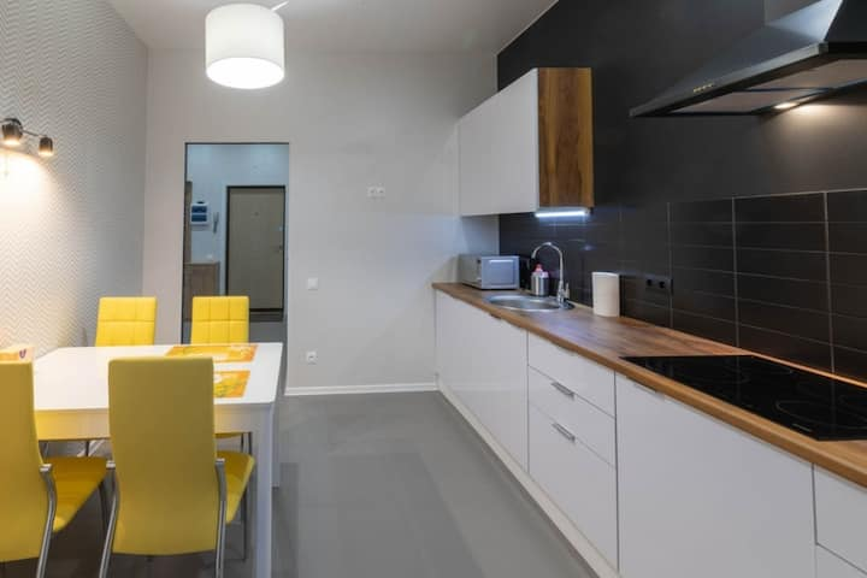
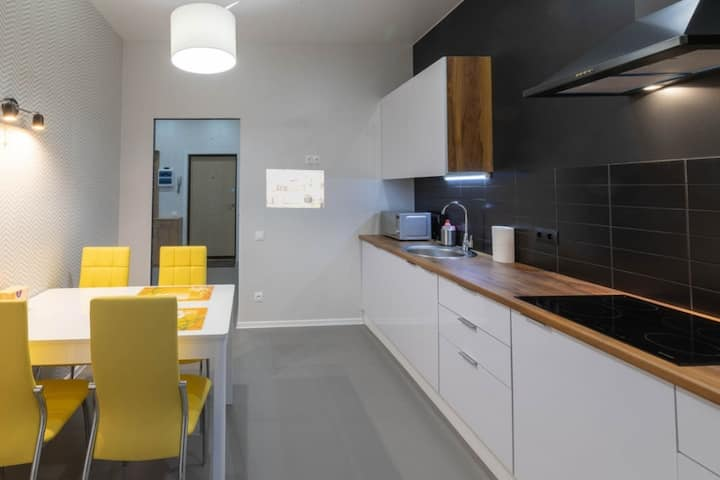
+ wall art [265,168,325,209]
